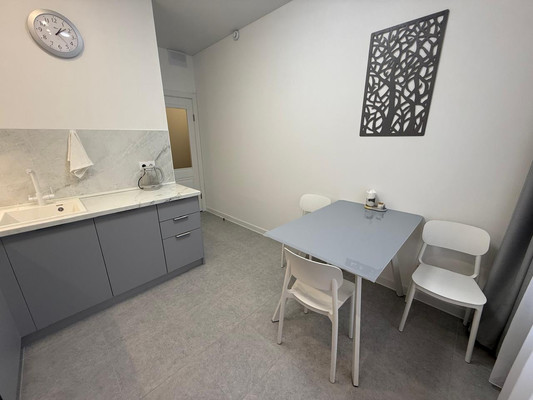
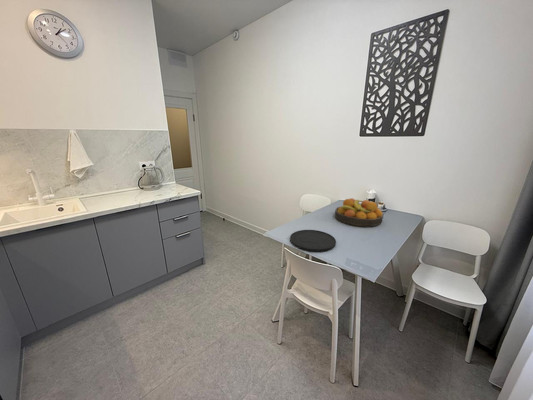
+ plate [289,229,337,252]
+ fruit bowl [334,197,384,227]
